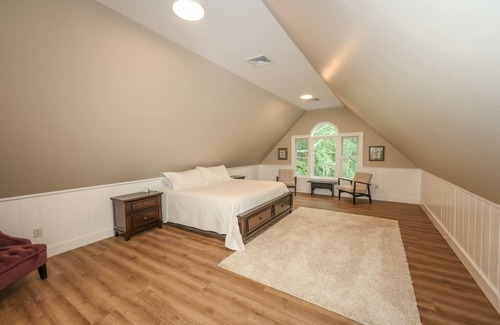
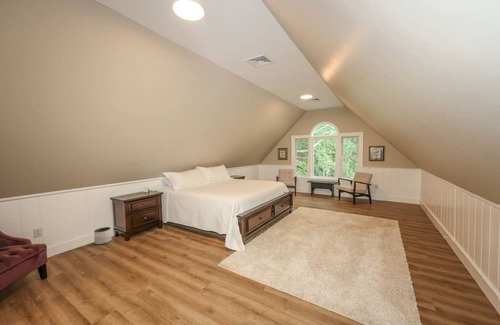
+ planter [93,226,113,245]
